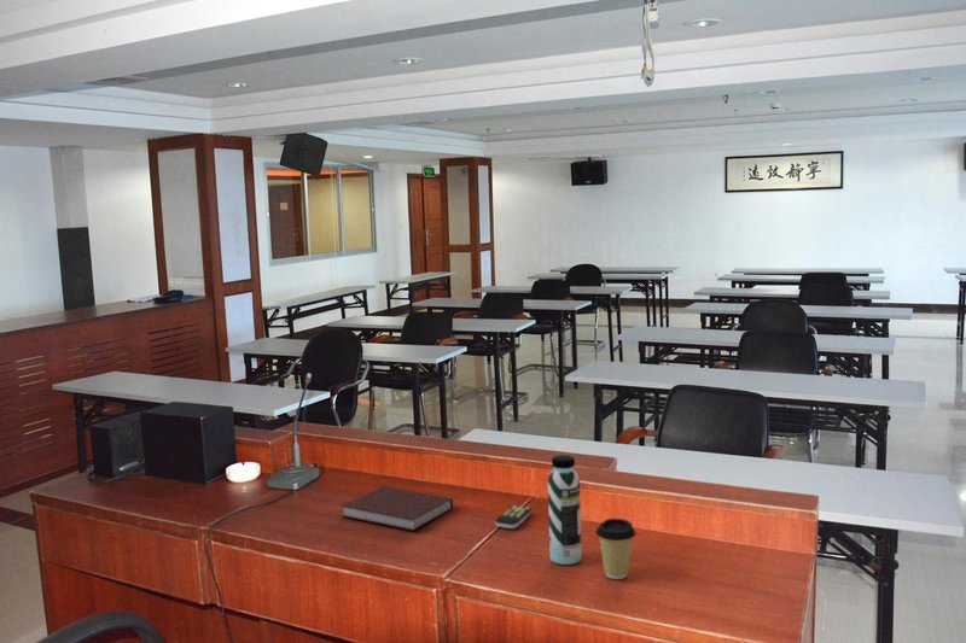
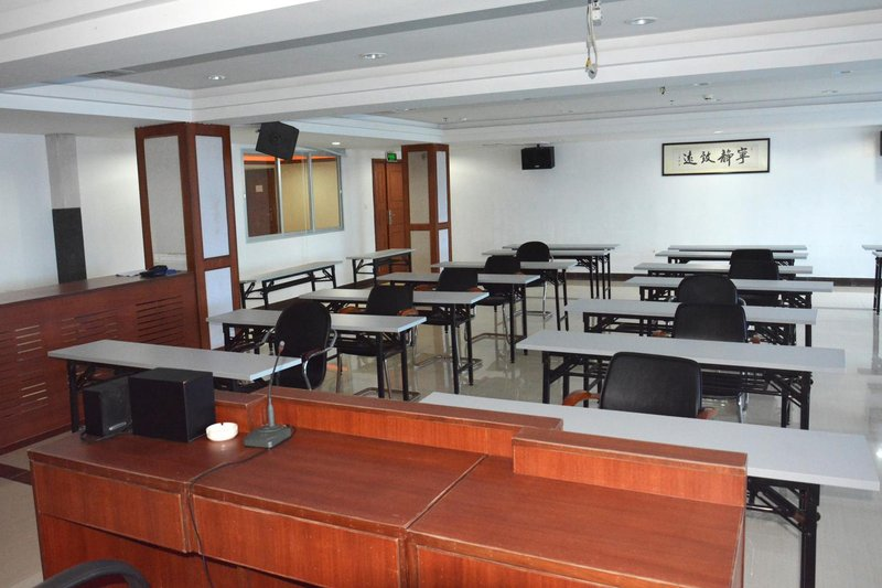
- coffee cup [594,518,636,580]
- water bottle [547,454,582,566]
- remote control [494,504,533,530]
- notebook [341,485,454,532]
